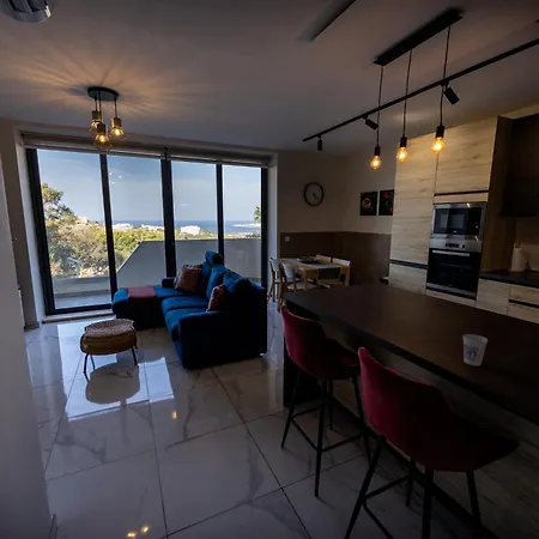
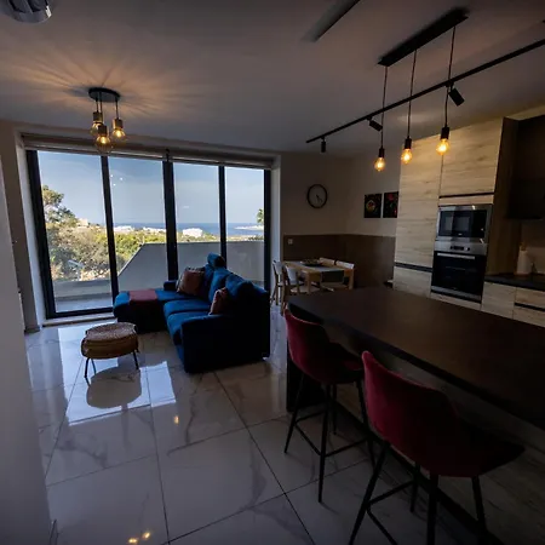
- cup [462,333,489,367]
